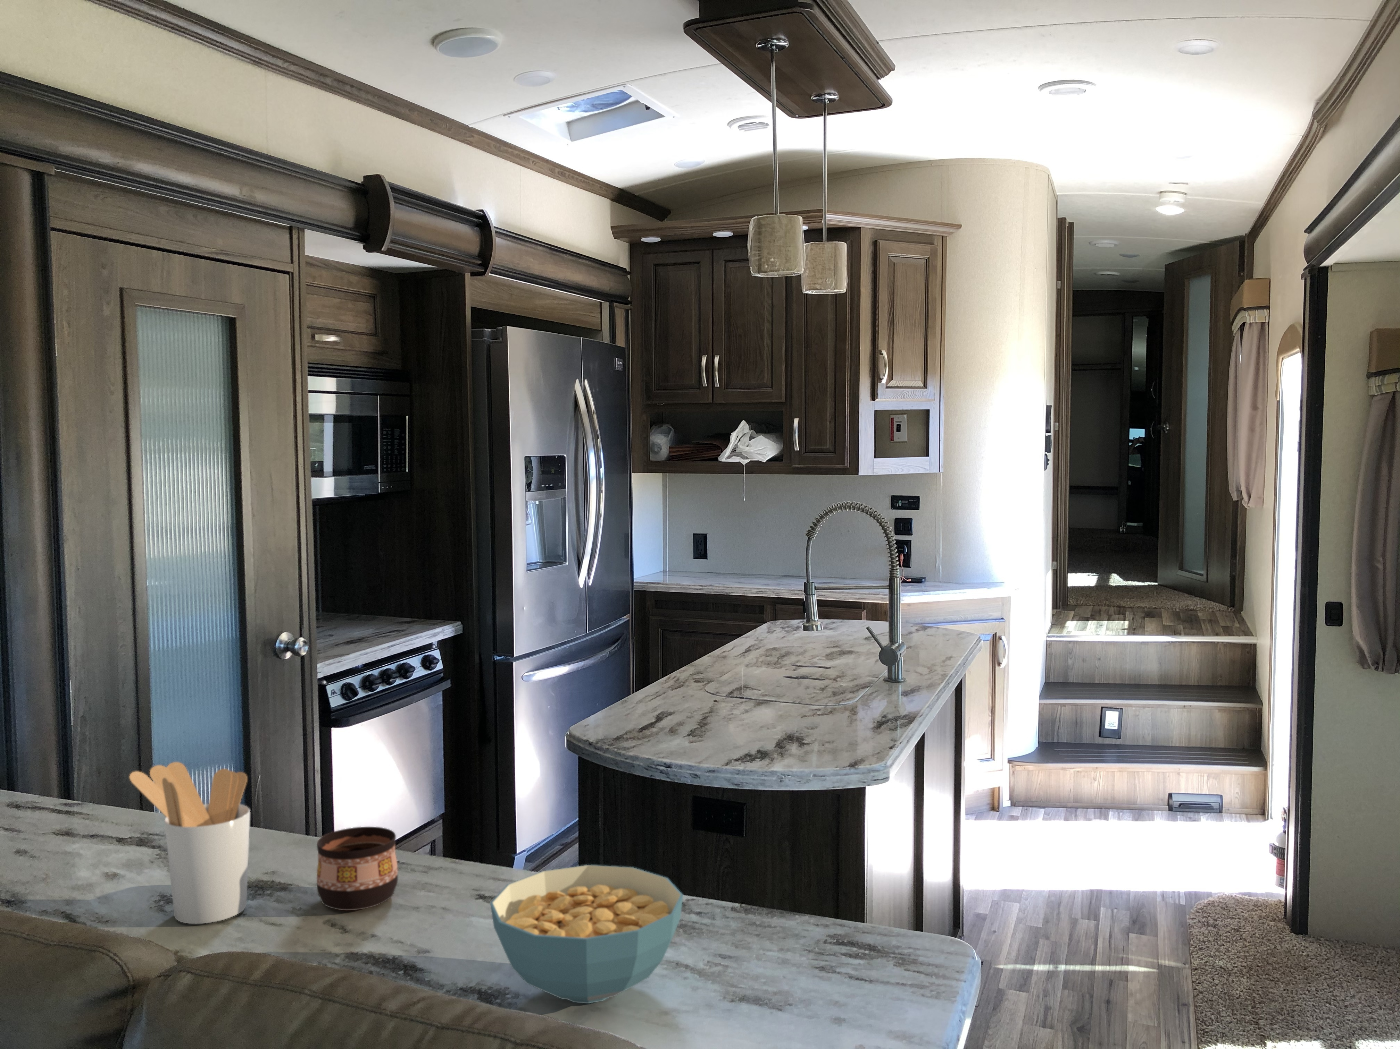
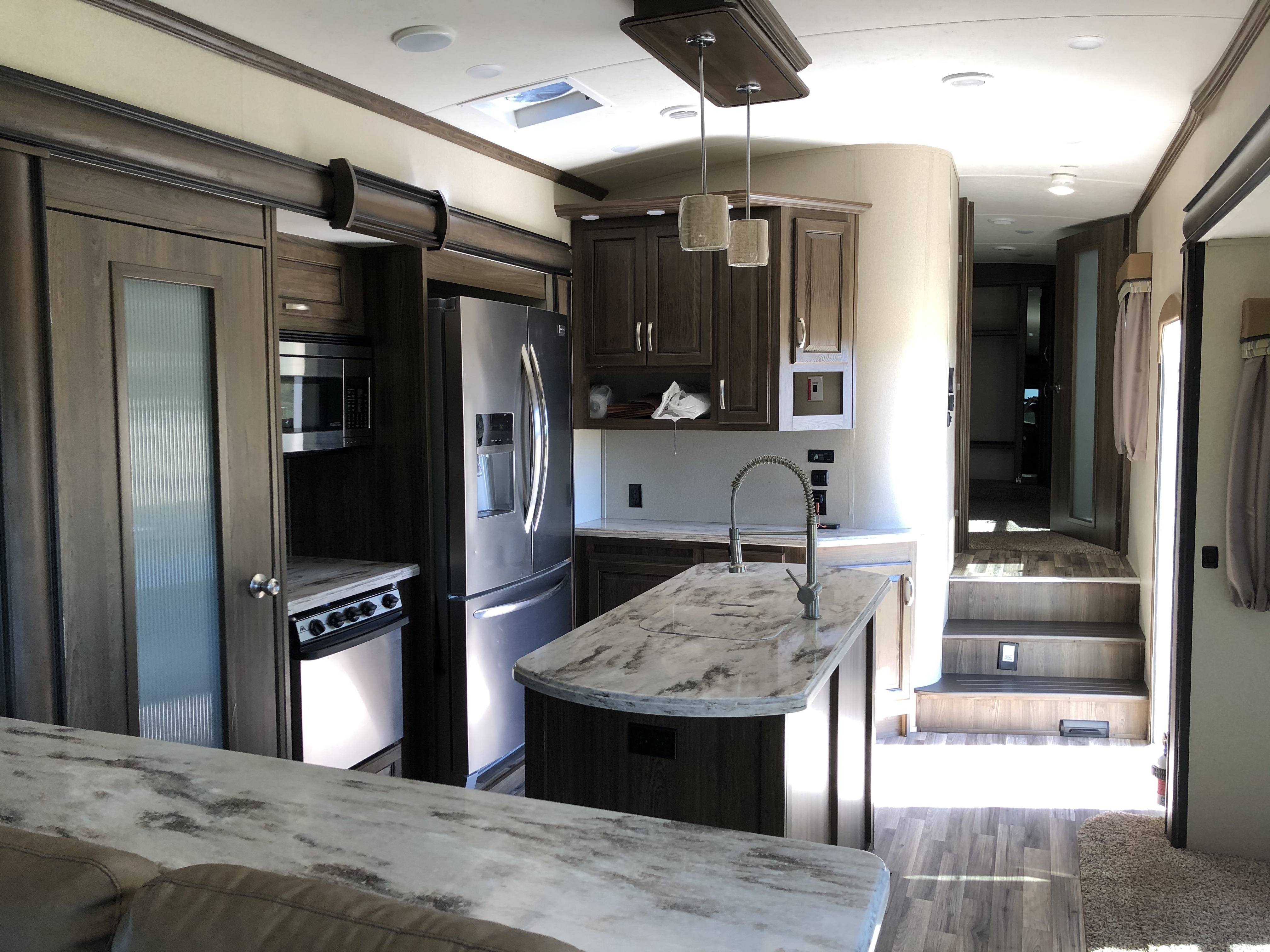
- cereal bowl [489,865,683,1004]
- cup [316,826,398,910]
- utensil holder [129,761,250,924]
